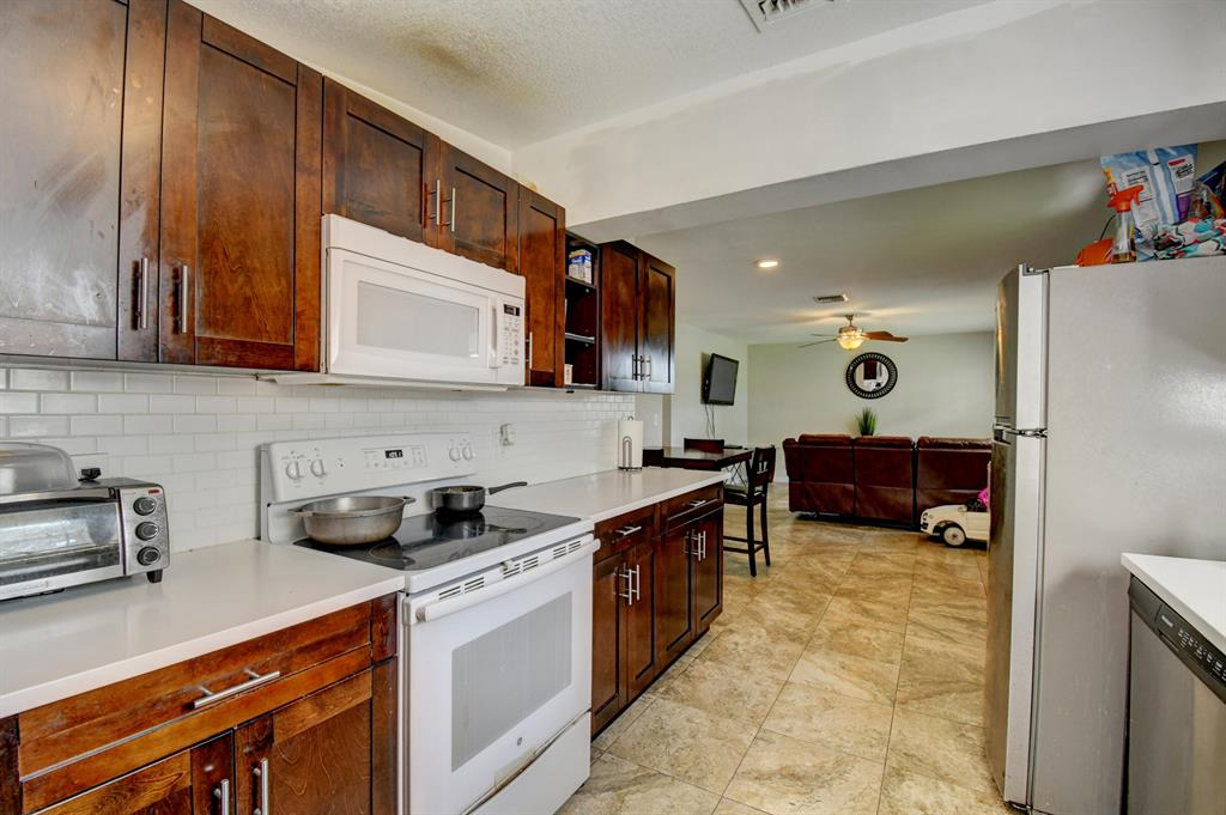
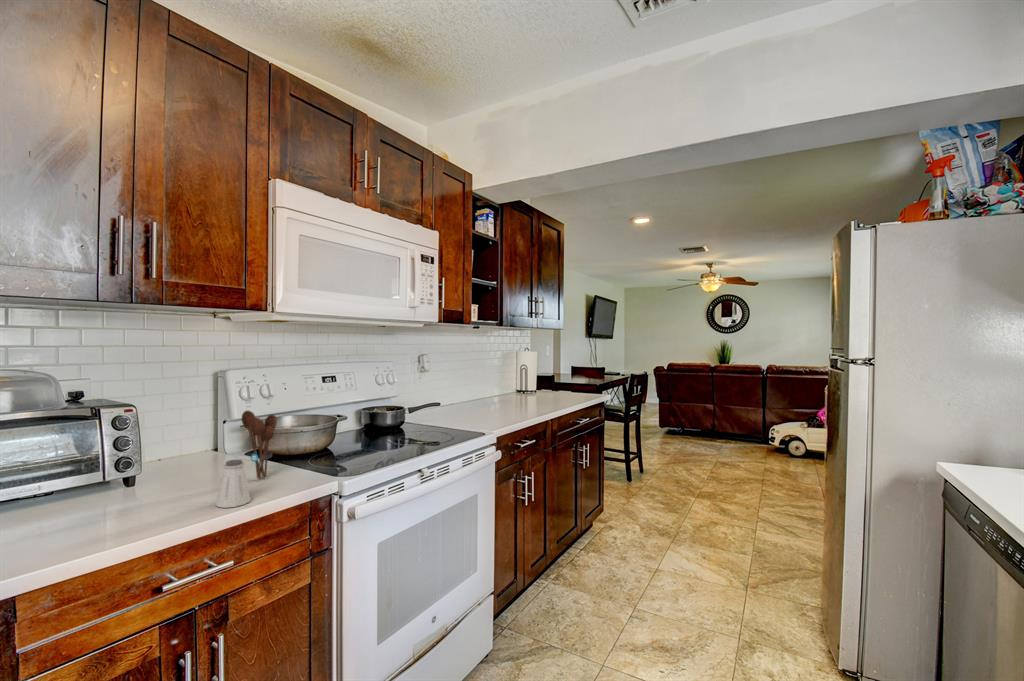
+ utensil holder [241,409,278,480]
+ saltshaker [215,458,252,509]
